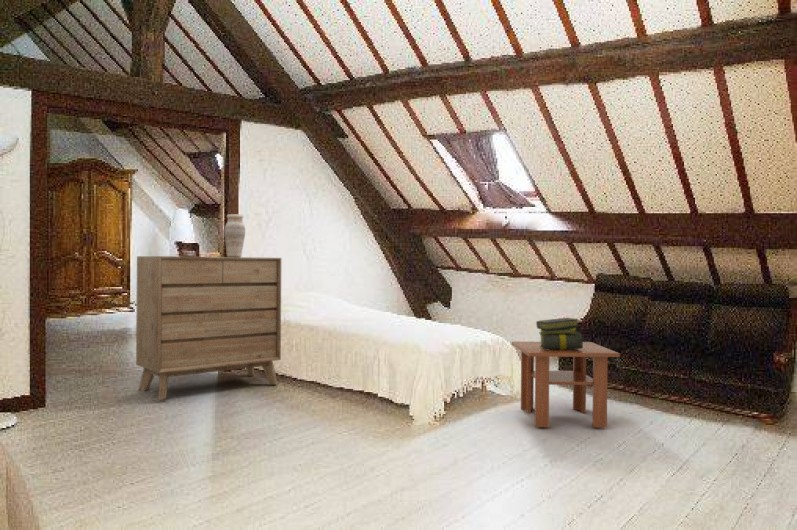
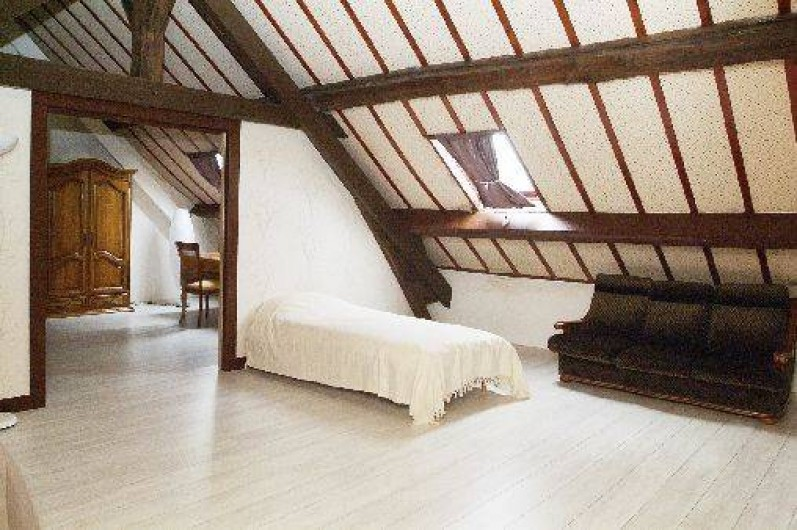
- vase [223,213,246,257]
- coffee table [511,341,621,428]
- dresser [135,255,282,401]
- stack of books [535,317,584,350]
